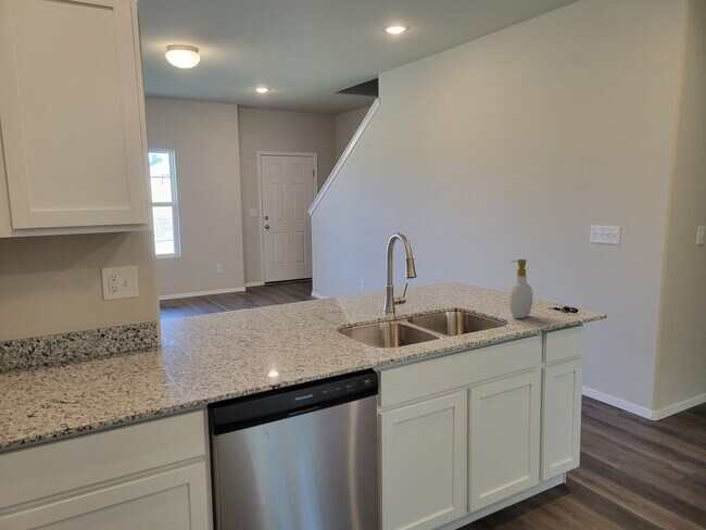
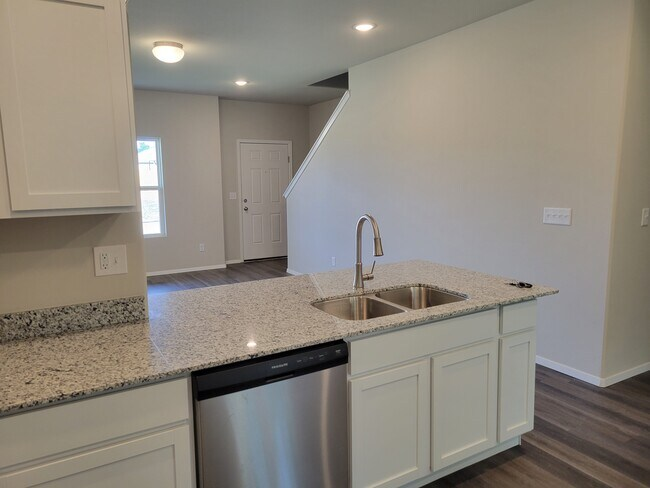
- soap bottle [508,258,534,319]
